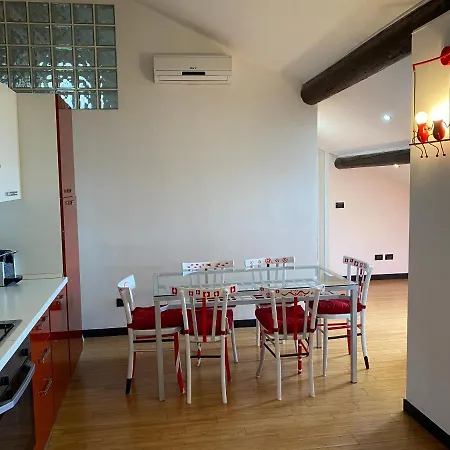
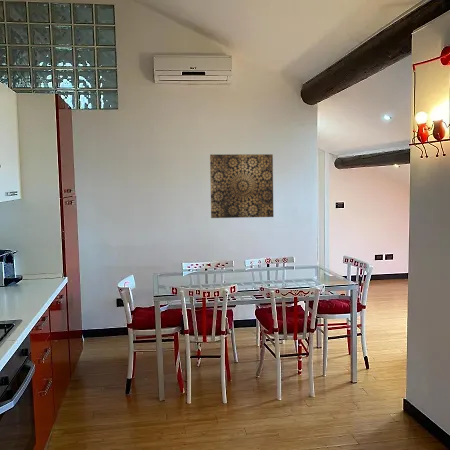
+ wall art [209,153,274,219]
